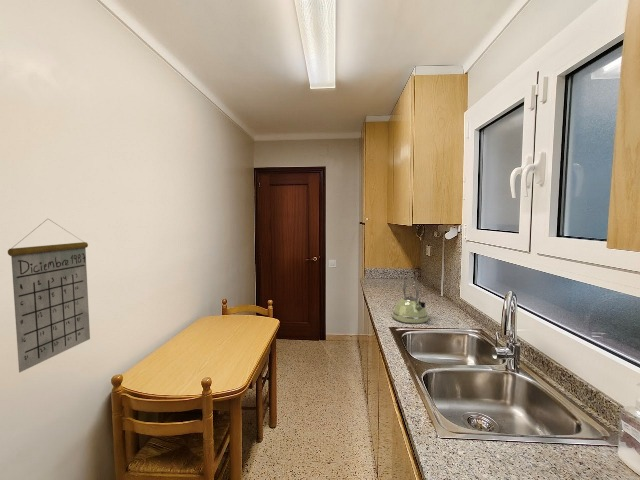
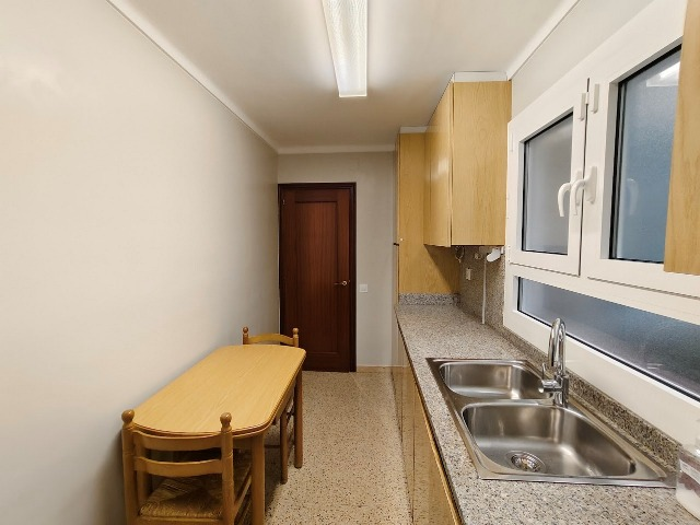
- calendar [7,218,91,374]
- kettle [391,278,430,325]
